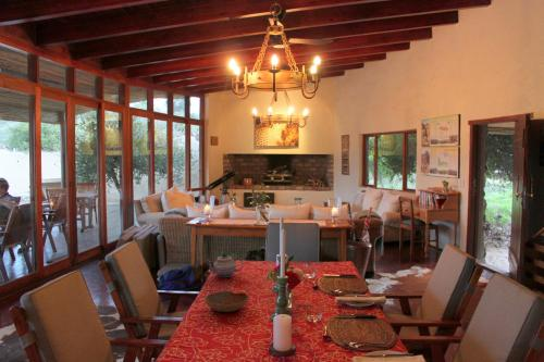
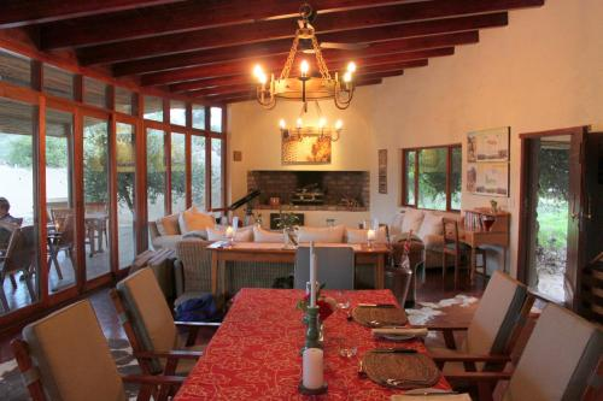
- bowl [203,290,250,313]
- teapot [205,253,244,278]
